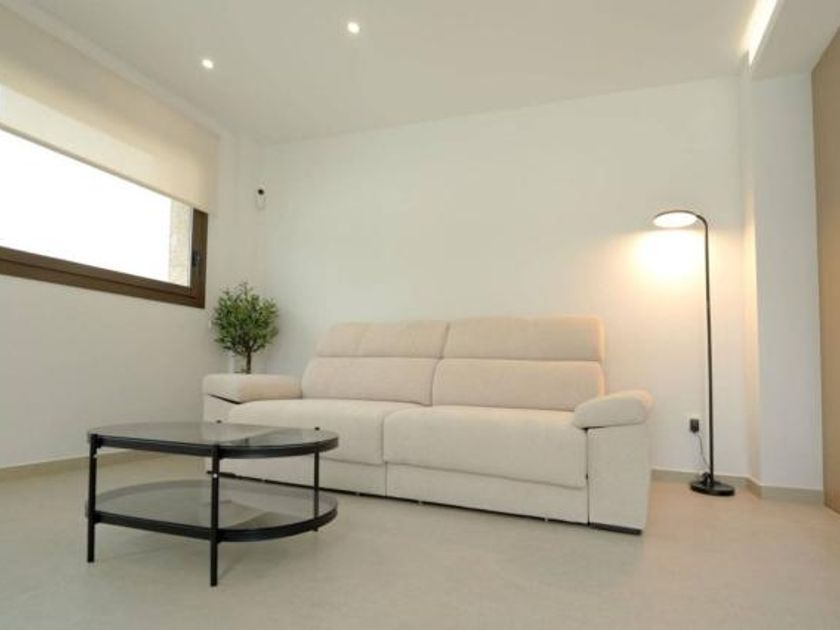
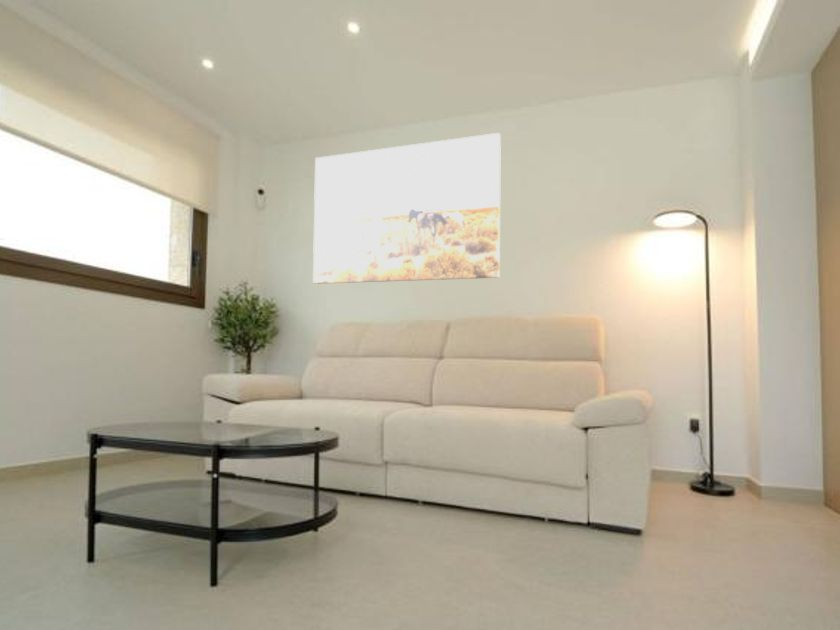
+ wall art [312,132,502,285]
